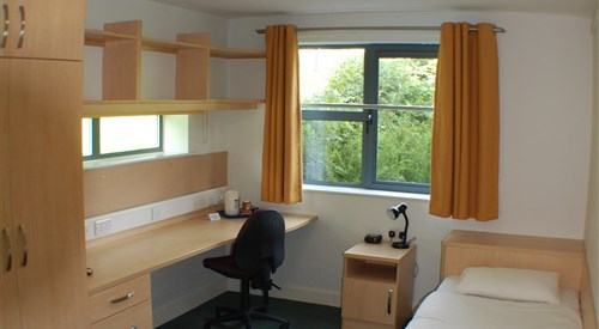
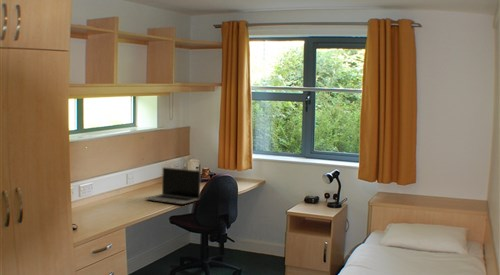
+ laptop [144,166,202,205]
